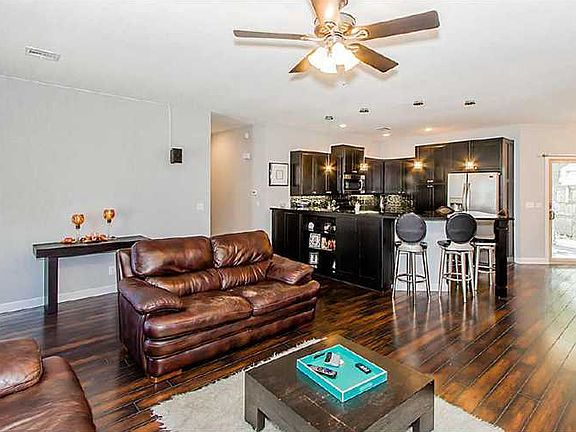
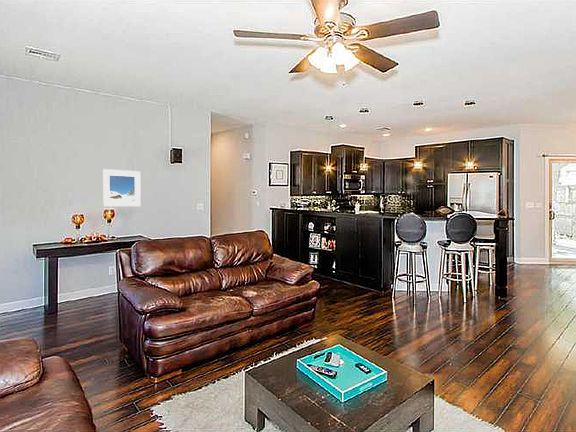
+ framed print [102,168,142,207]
